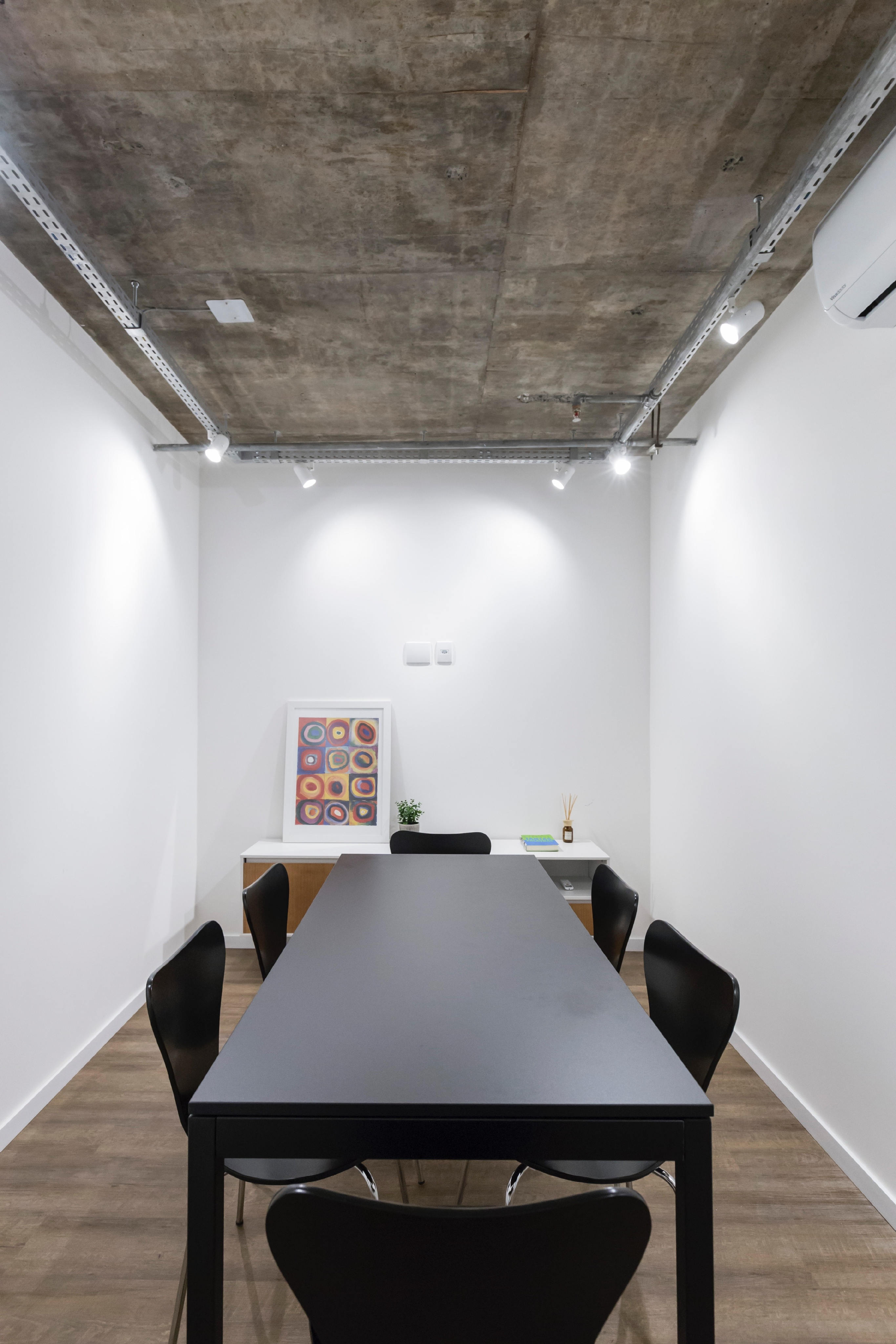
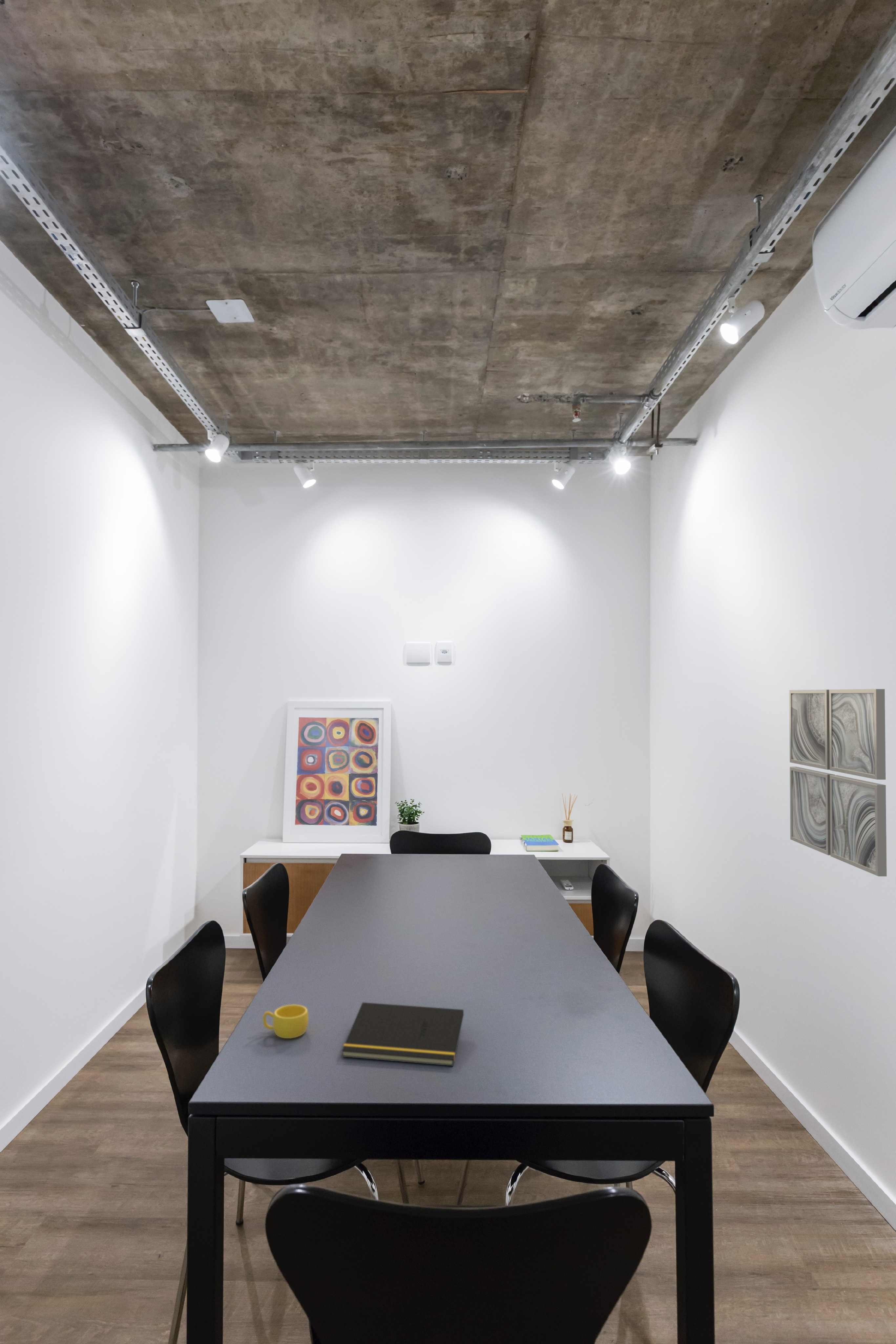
+ notepad [341,1002,464,1066]
+ cup [262,1004,309,1039]
+ wall art [789,689,887,877]
